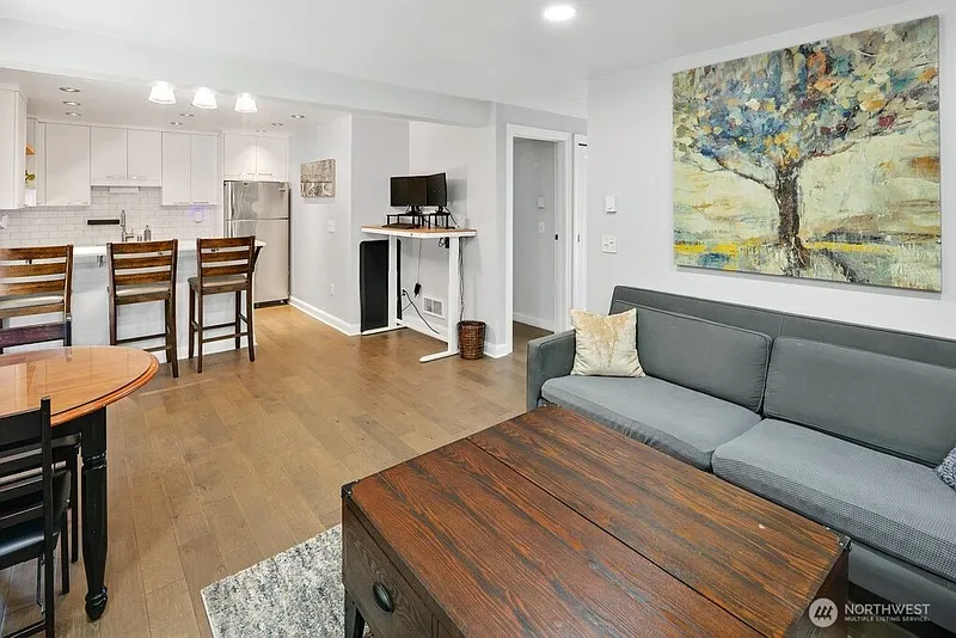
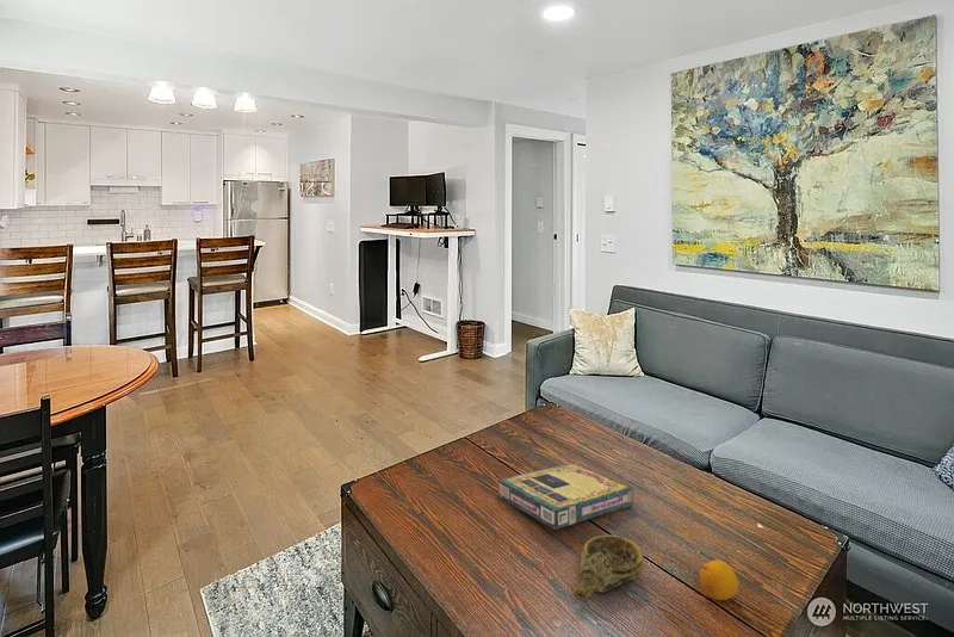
+ decorative bowl [572,534,644,602]
+ fruit [699,559,739,601]
+ video game box [497,462,636,531]
